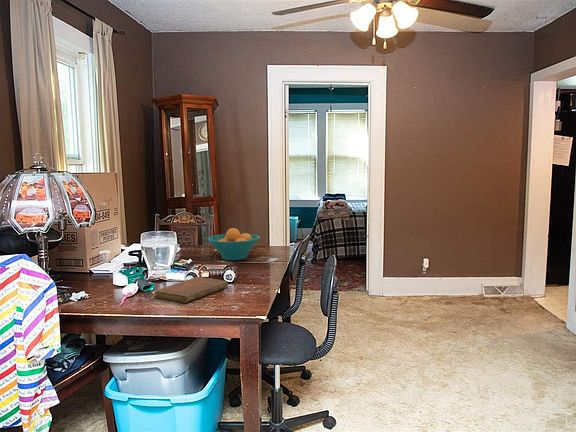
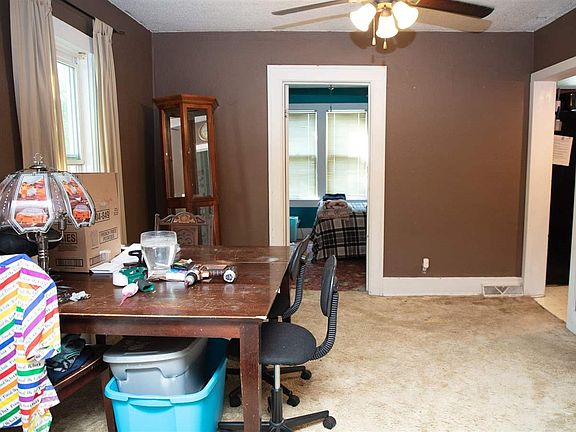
- fruit bowl [207,227,261,261]
- notebook [153,276,229,304]
